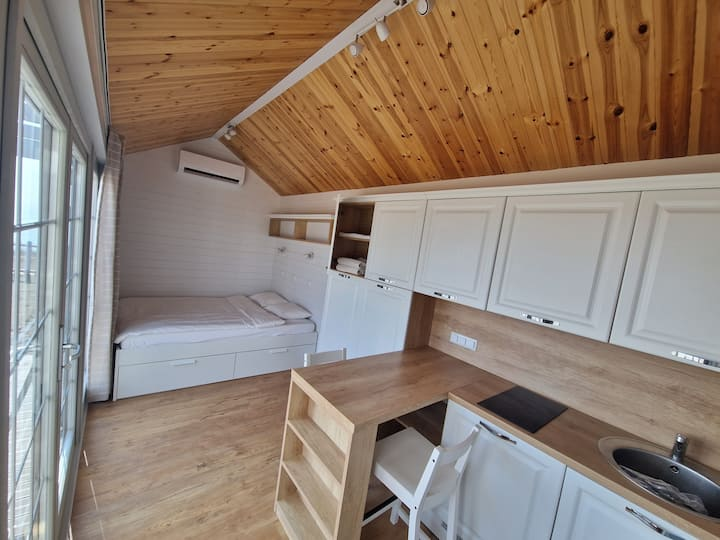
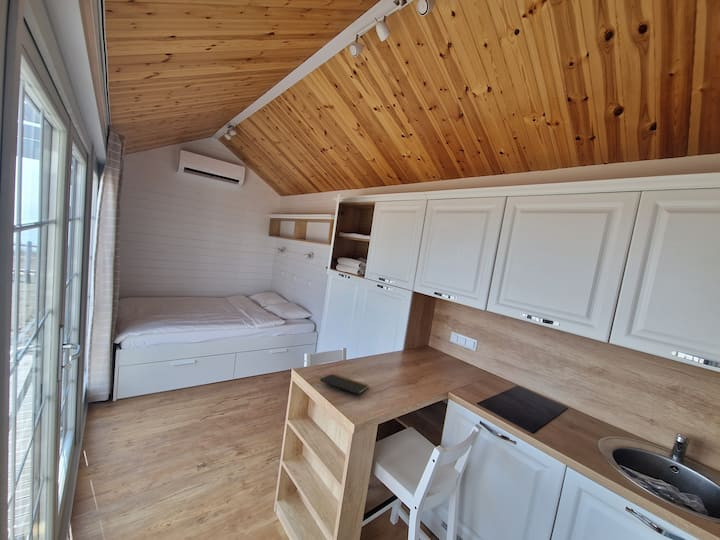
+ notepad [319,373,370,401]
